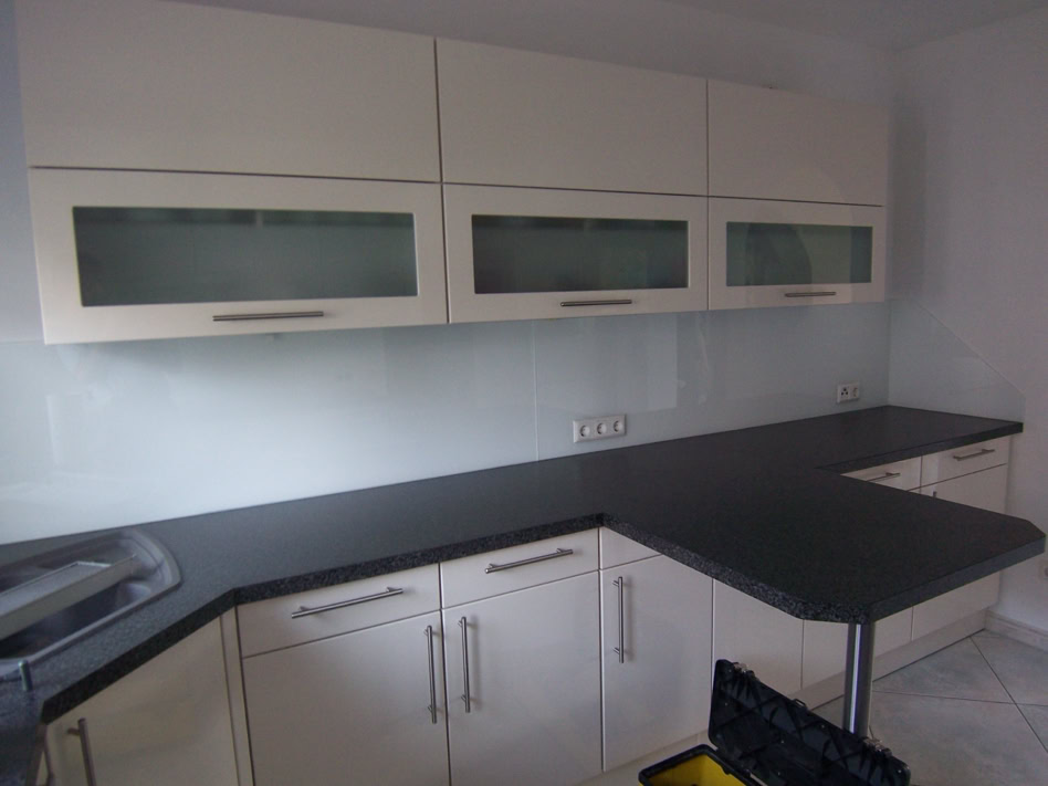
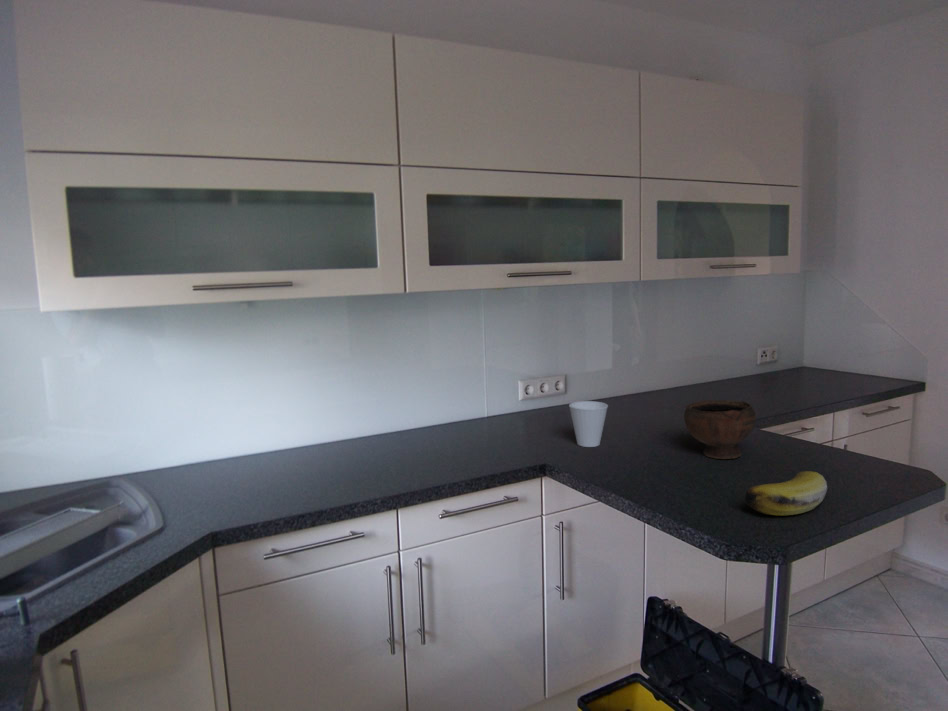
+ banana [744,470,828,516]
+ bowl [683,399,757,460]
+ cup [568,400,609,448]
